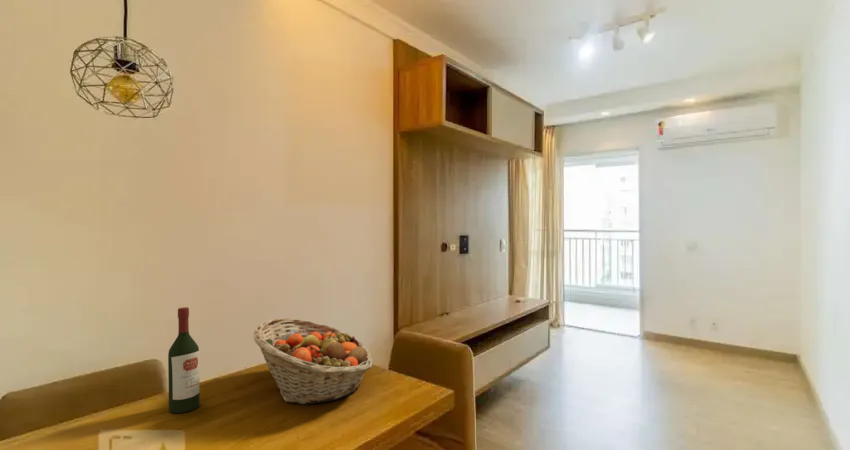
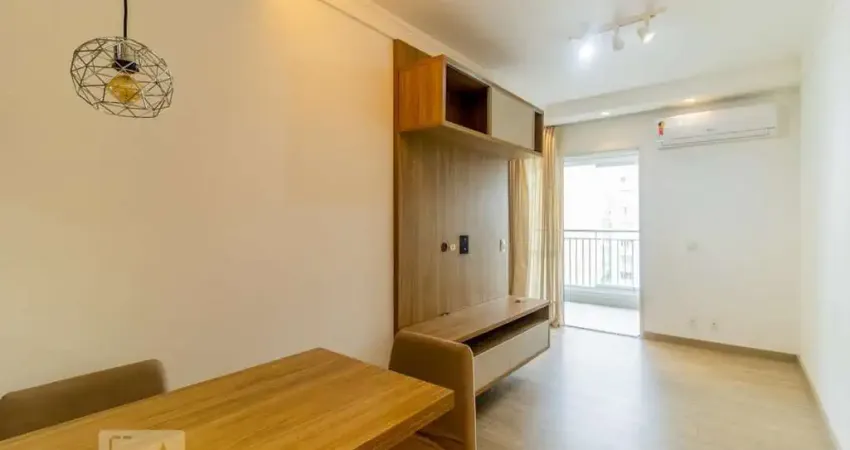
- fruit basket [252,317,374,405]
- wine bottle [167,306,201,414]
